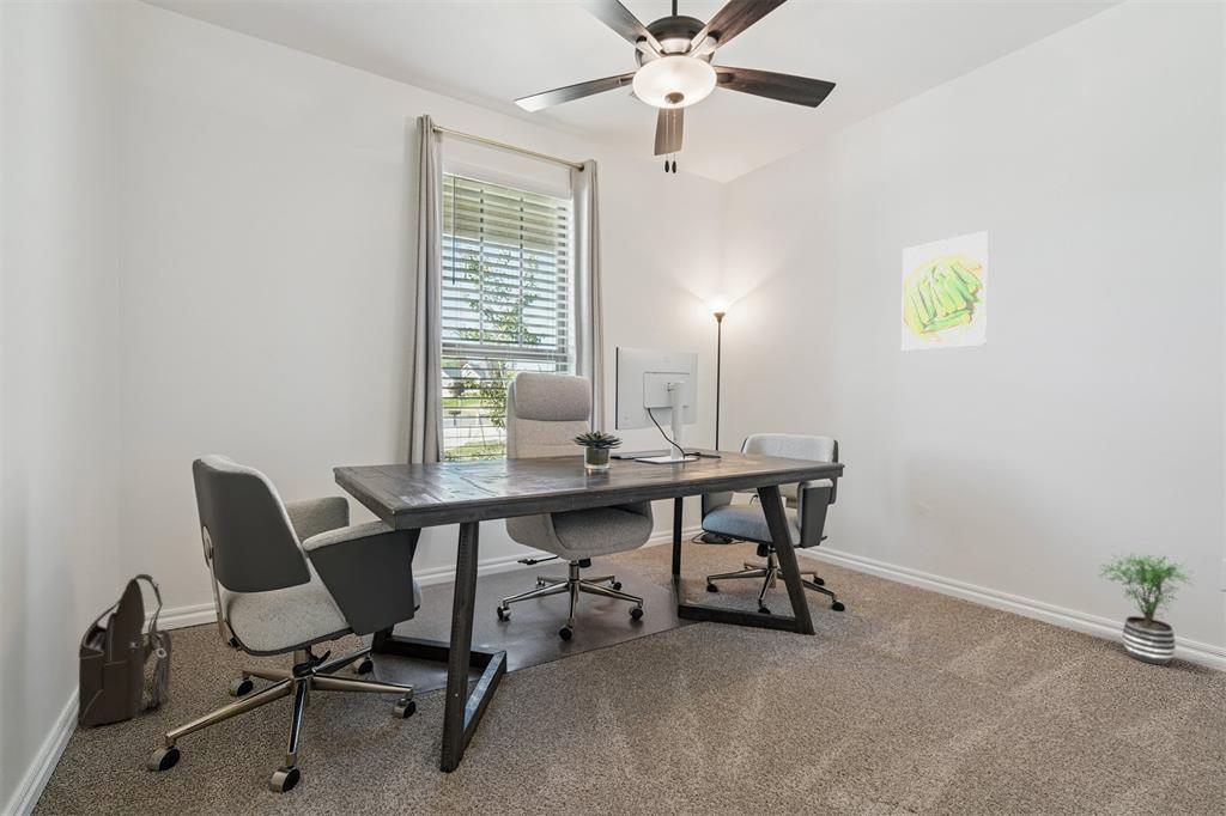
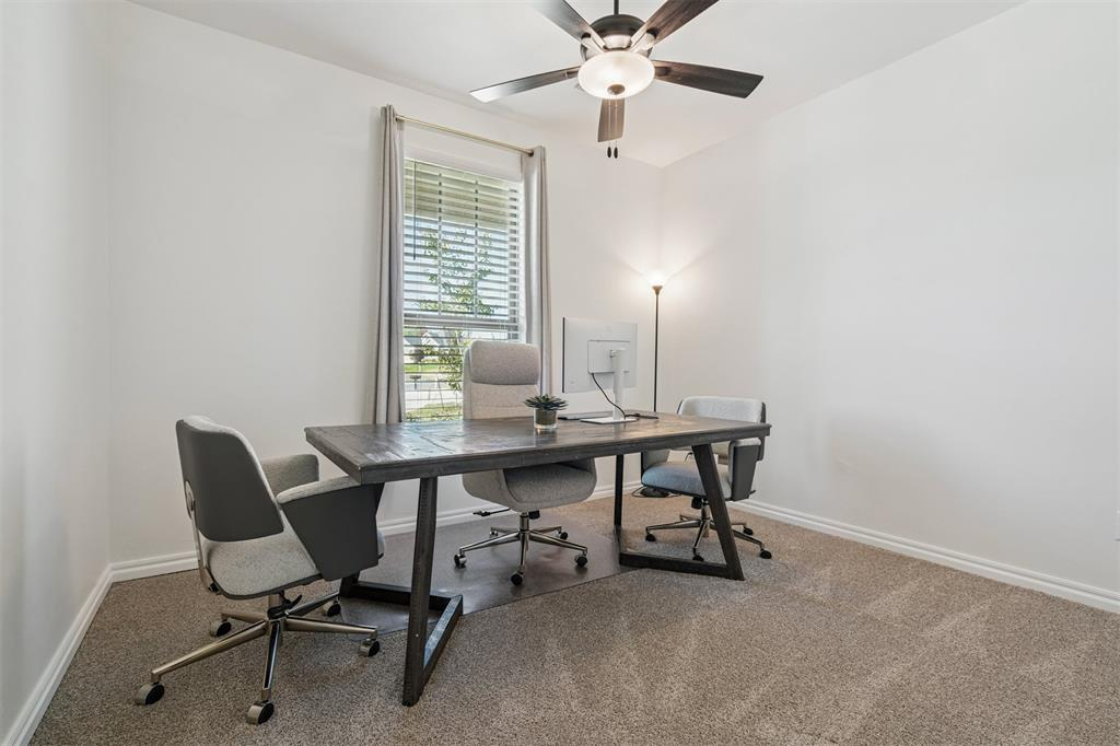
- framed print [900,230,989,352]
- shoulder bag [75,573,174,729]
- potted plant [1097,552,1201,666]
